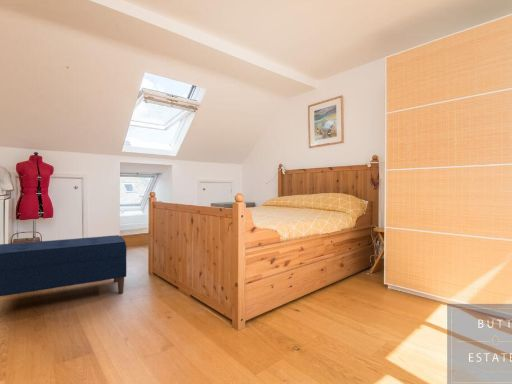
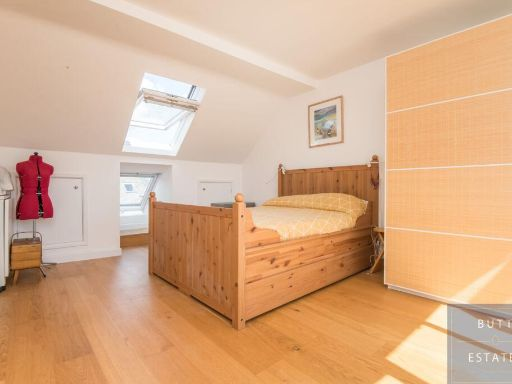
- bench [0,234,128,297]
